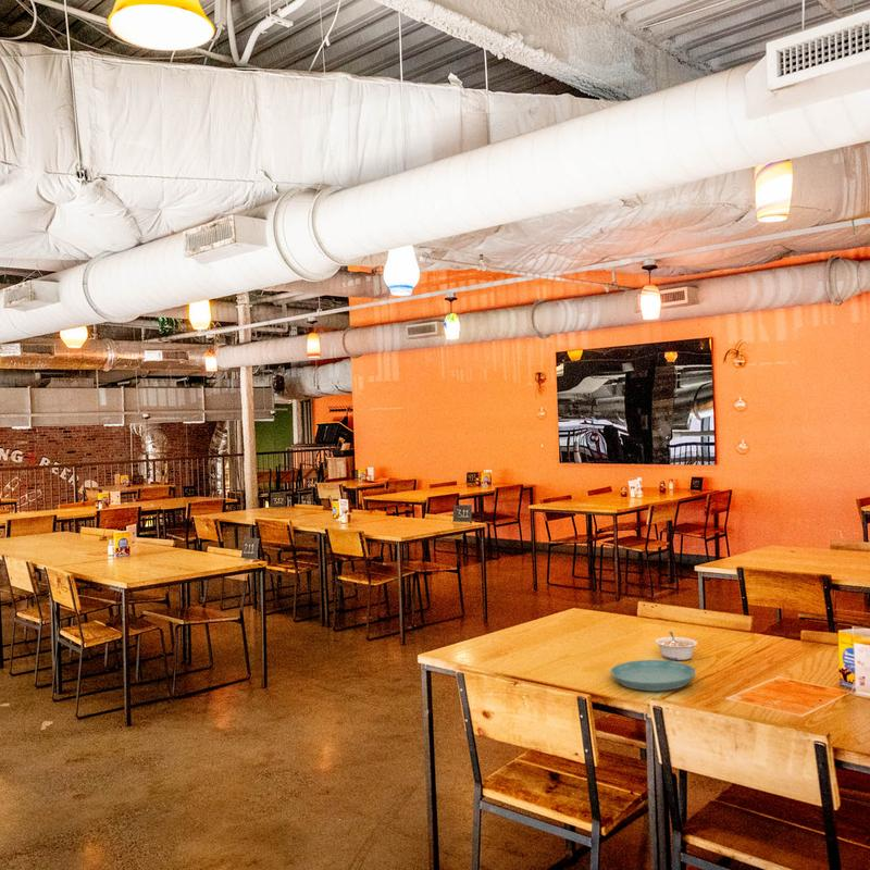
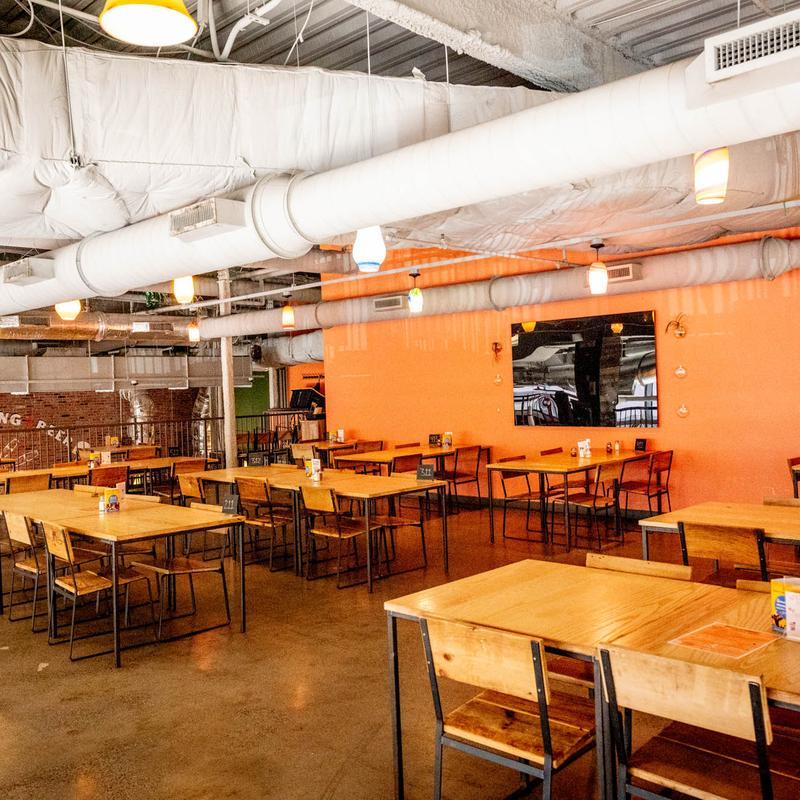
- legume [655,631,698,661]
- saucer [609,659,697,692]
